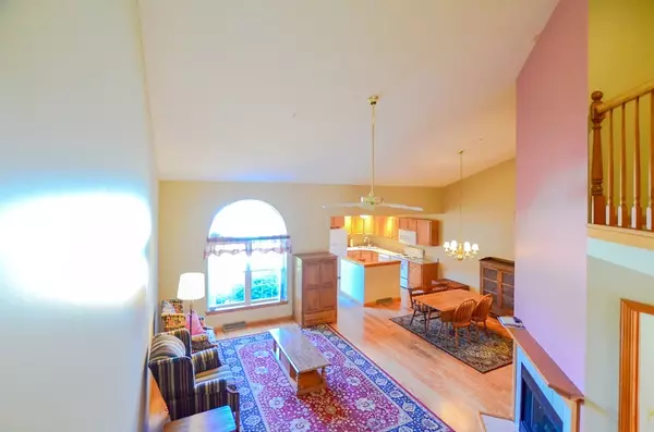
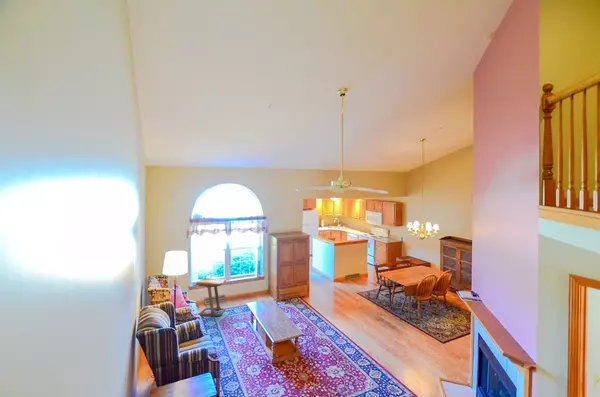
+ side table [195,277,227,317]
